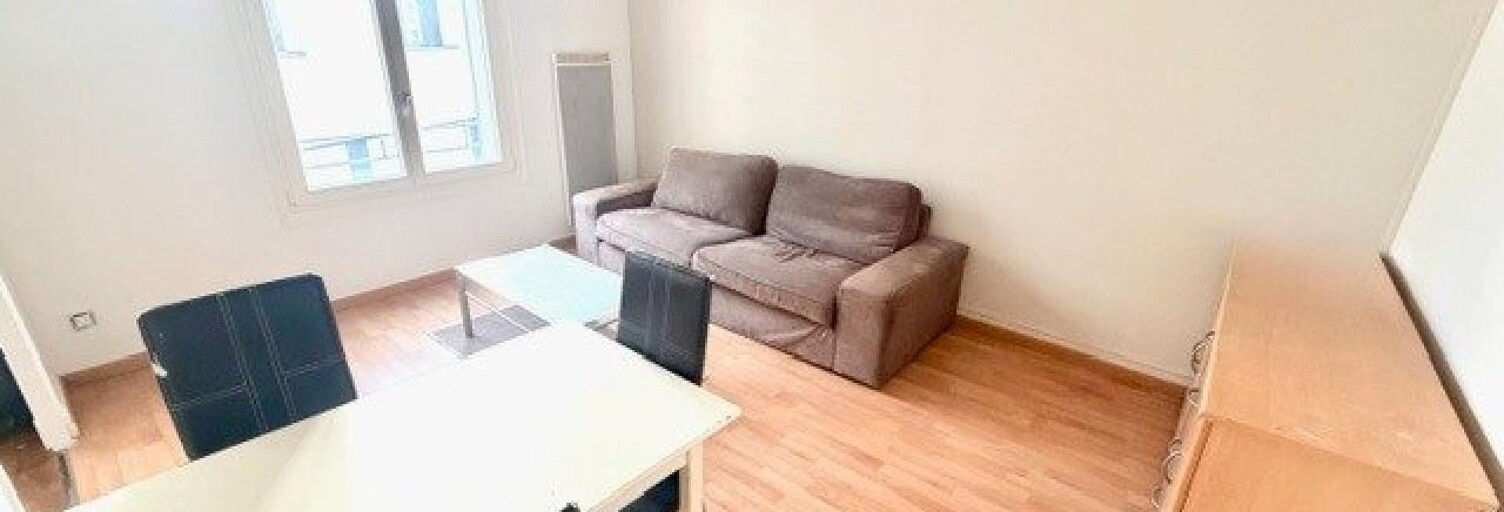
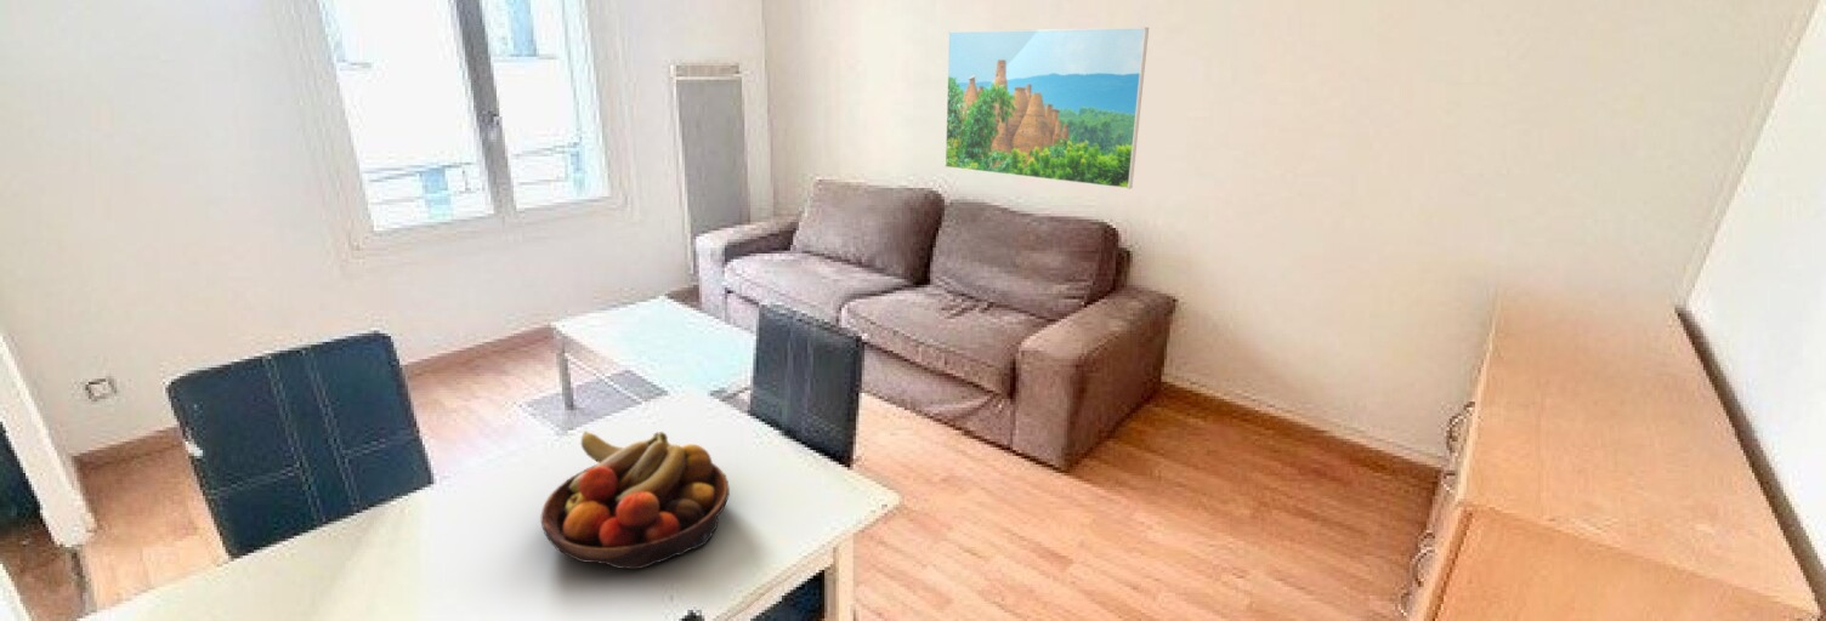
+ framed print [943,27,1150,190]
+ fruit bowl [540,431,731,571]
